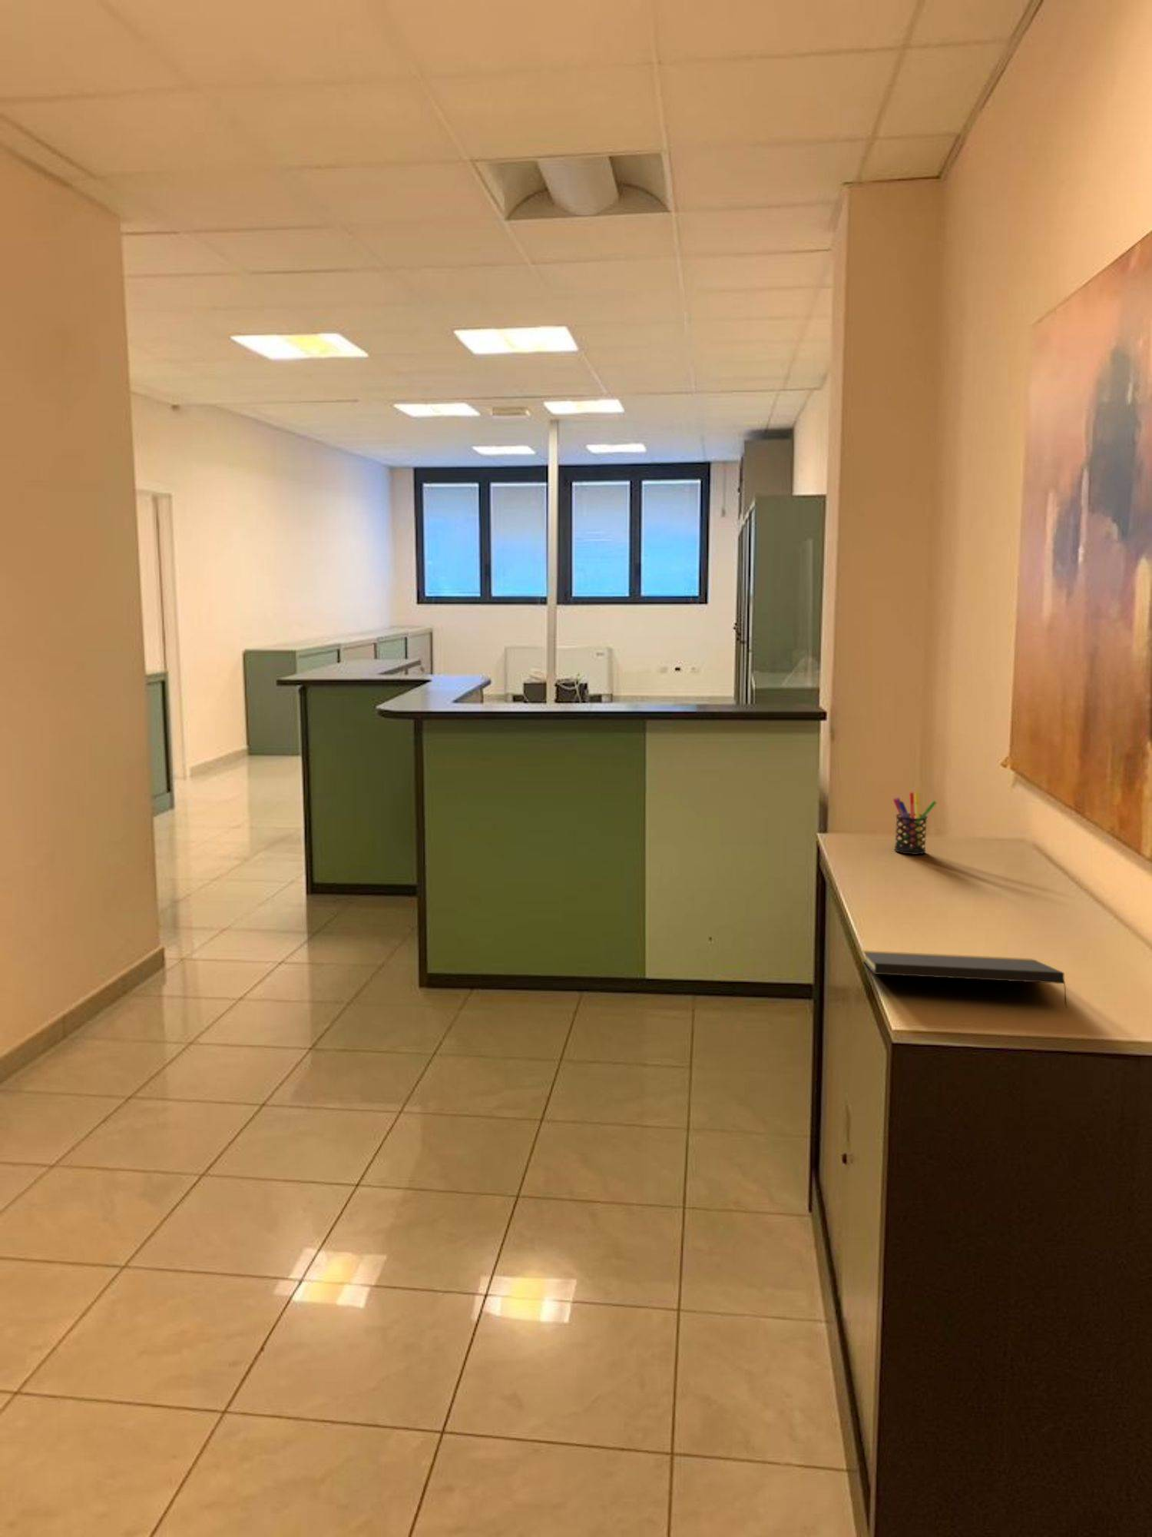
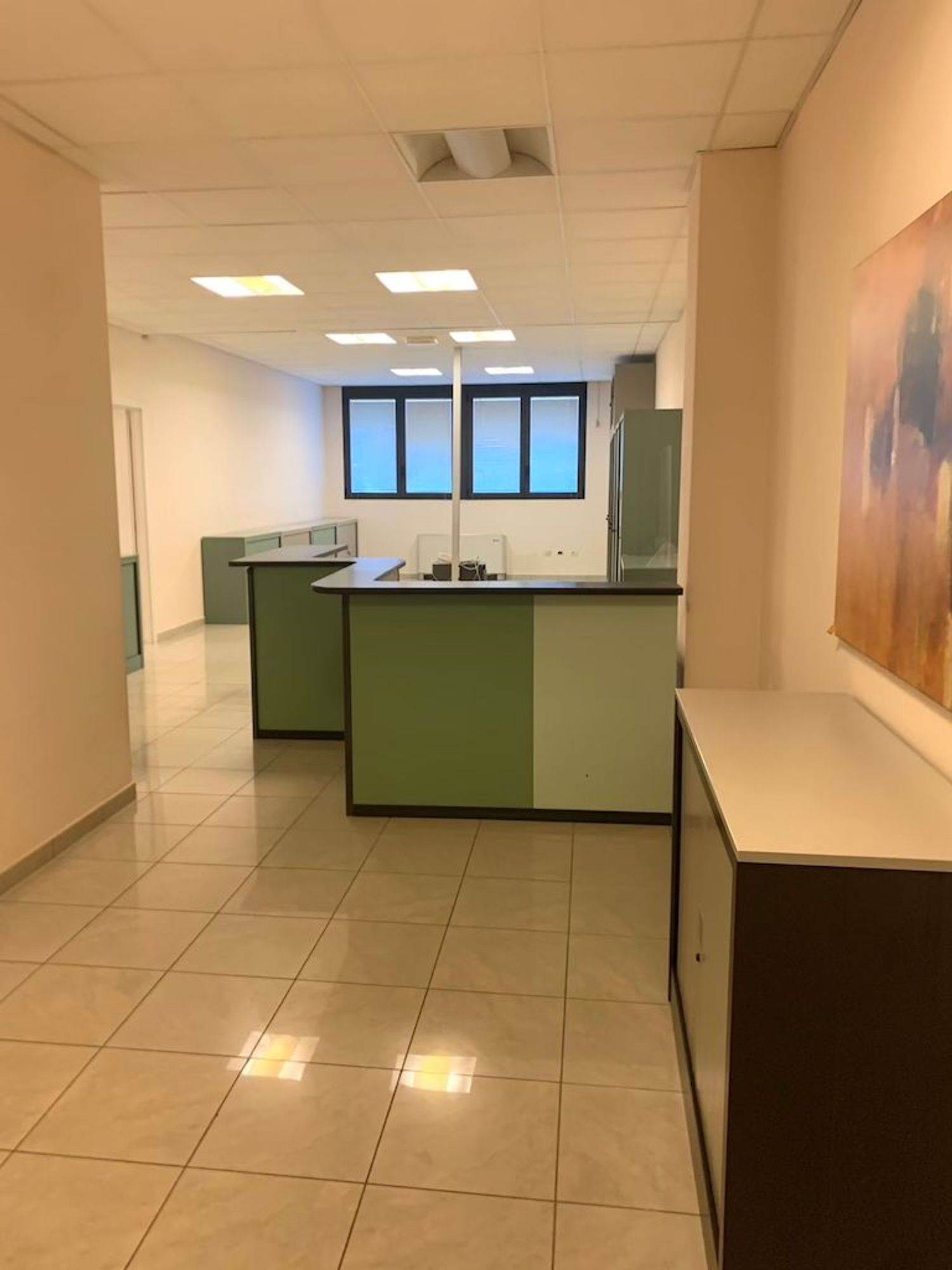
- pen holder [892,791,938,856]
- notepad [862,950,1069,1009]
